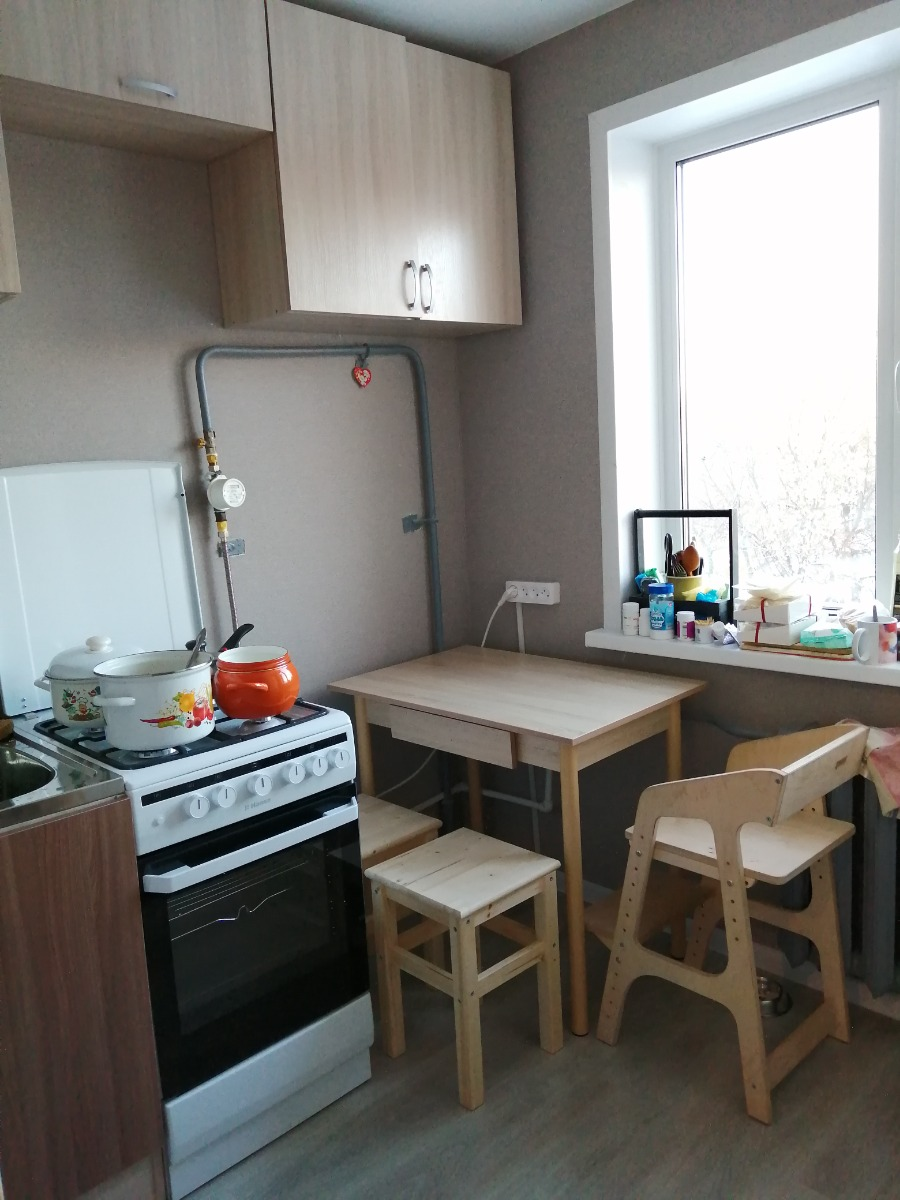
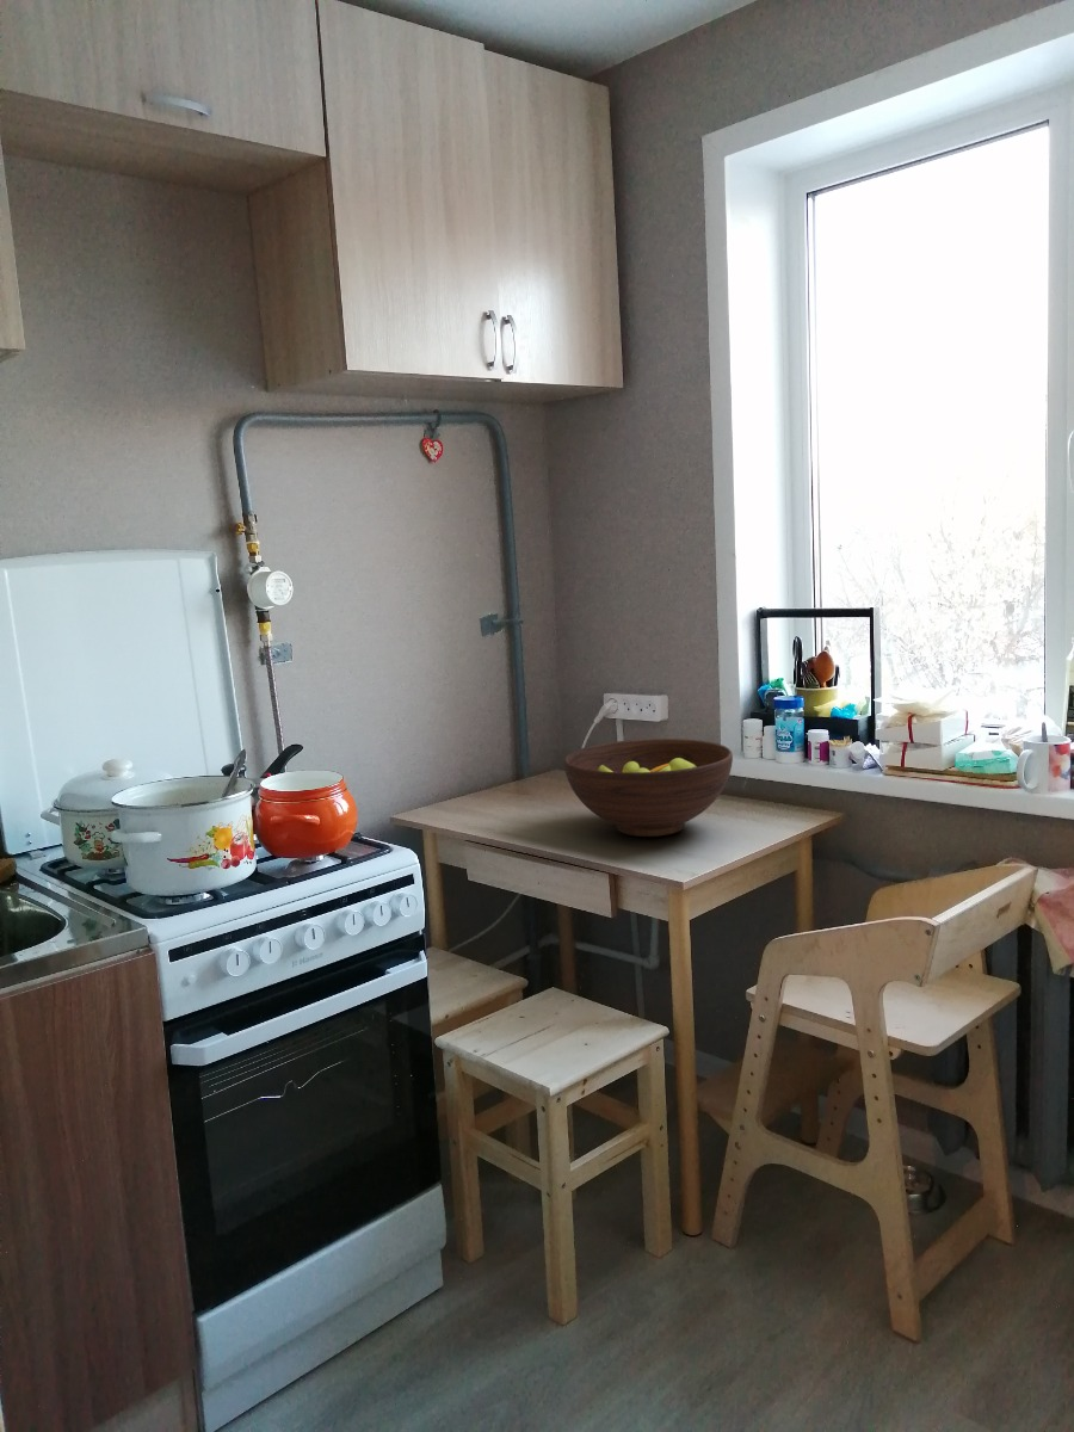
+ fruit bowl [563,737,734,838]
